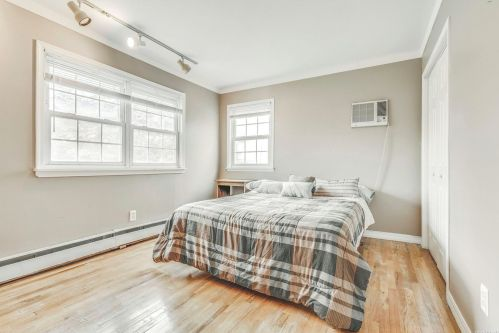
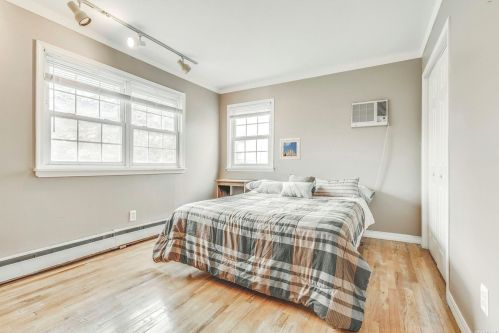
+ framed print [279,137,302,161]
